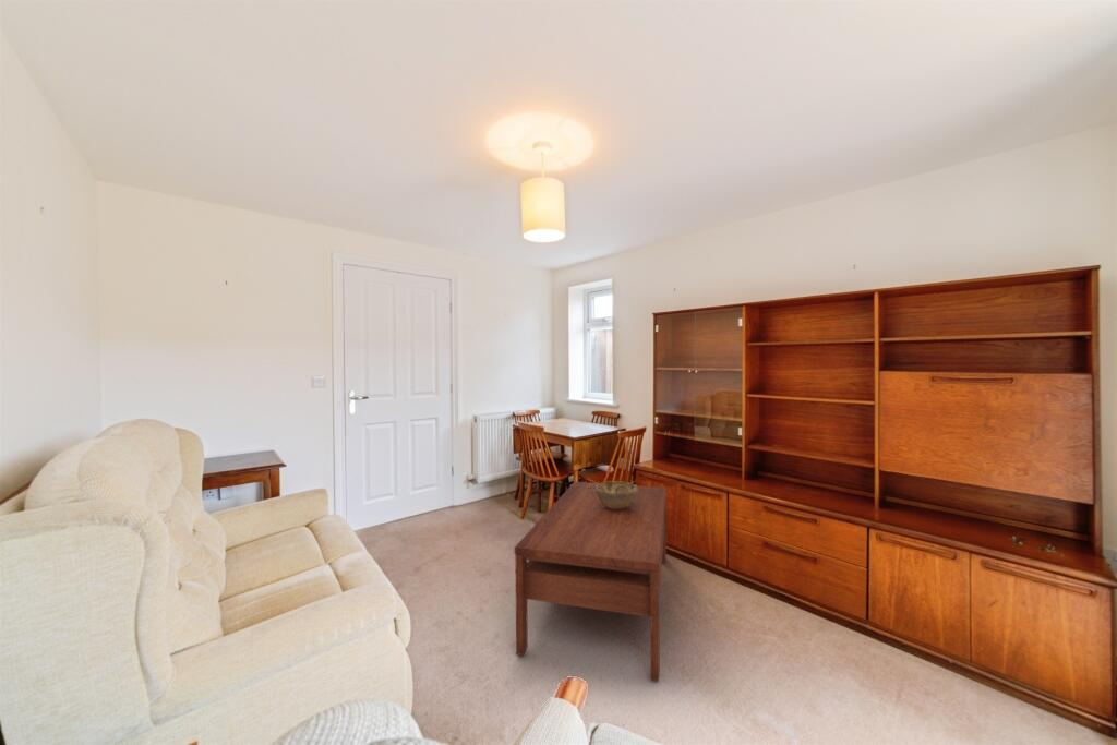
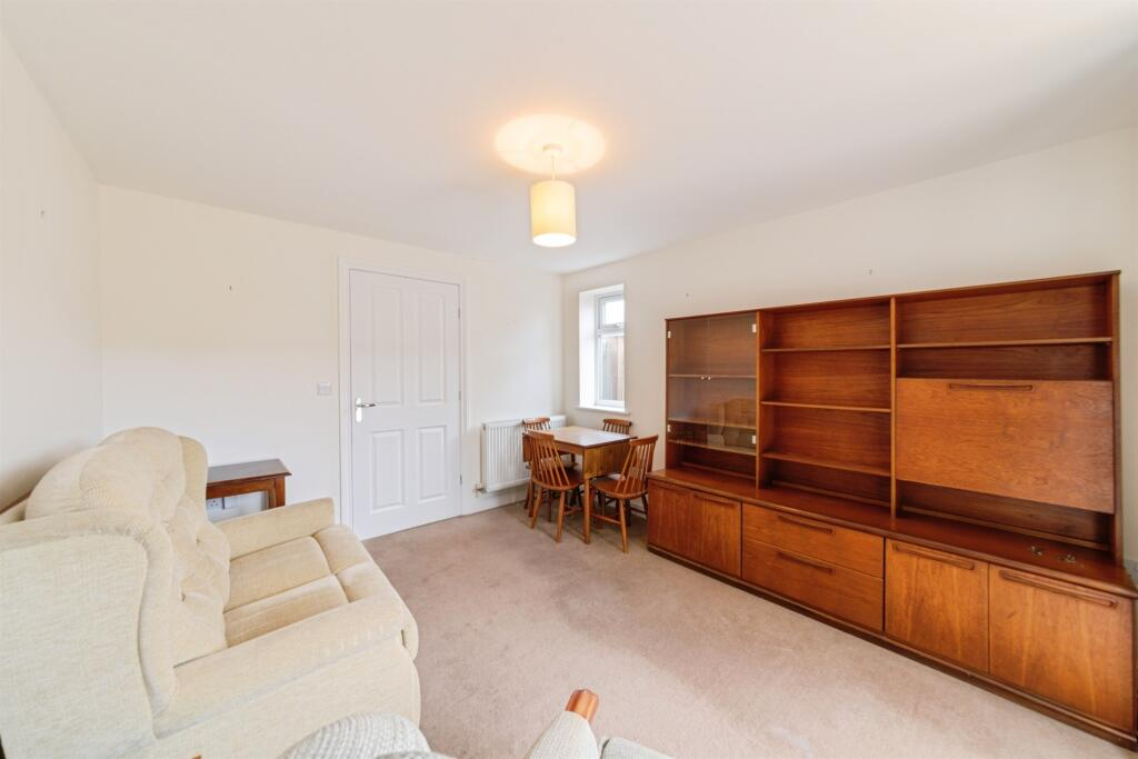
- coffee table [514,481,668,682]
- decorative bowl [596,480,637,509]
